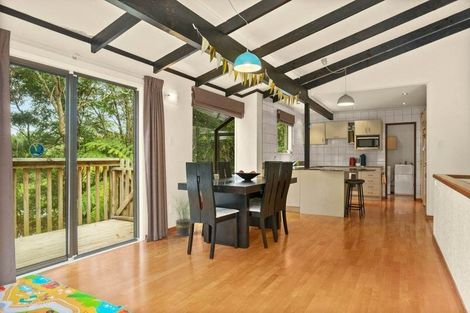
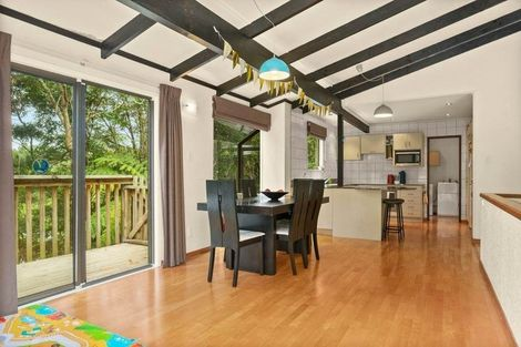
- potted plant [170,193,191,237]
